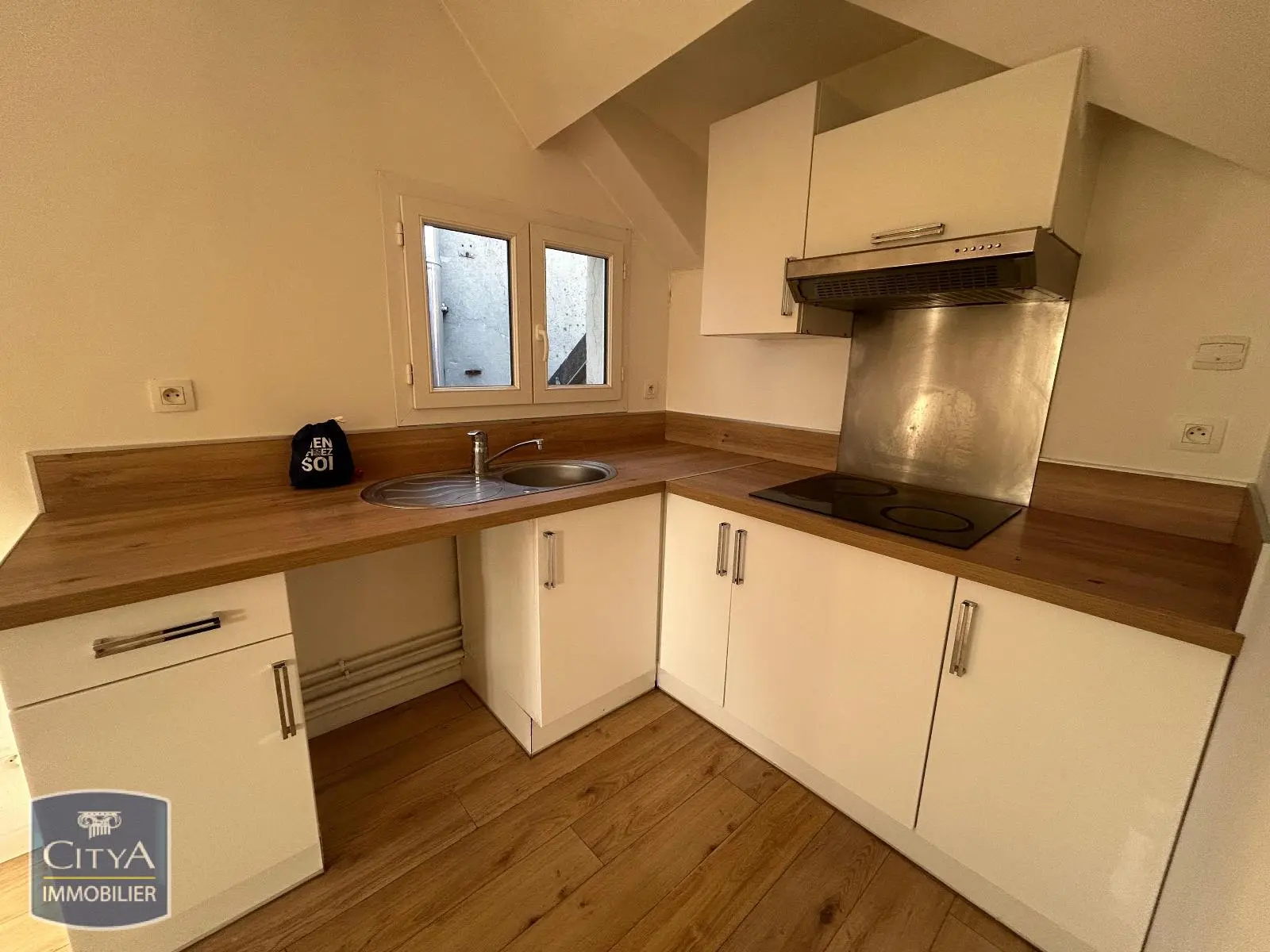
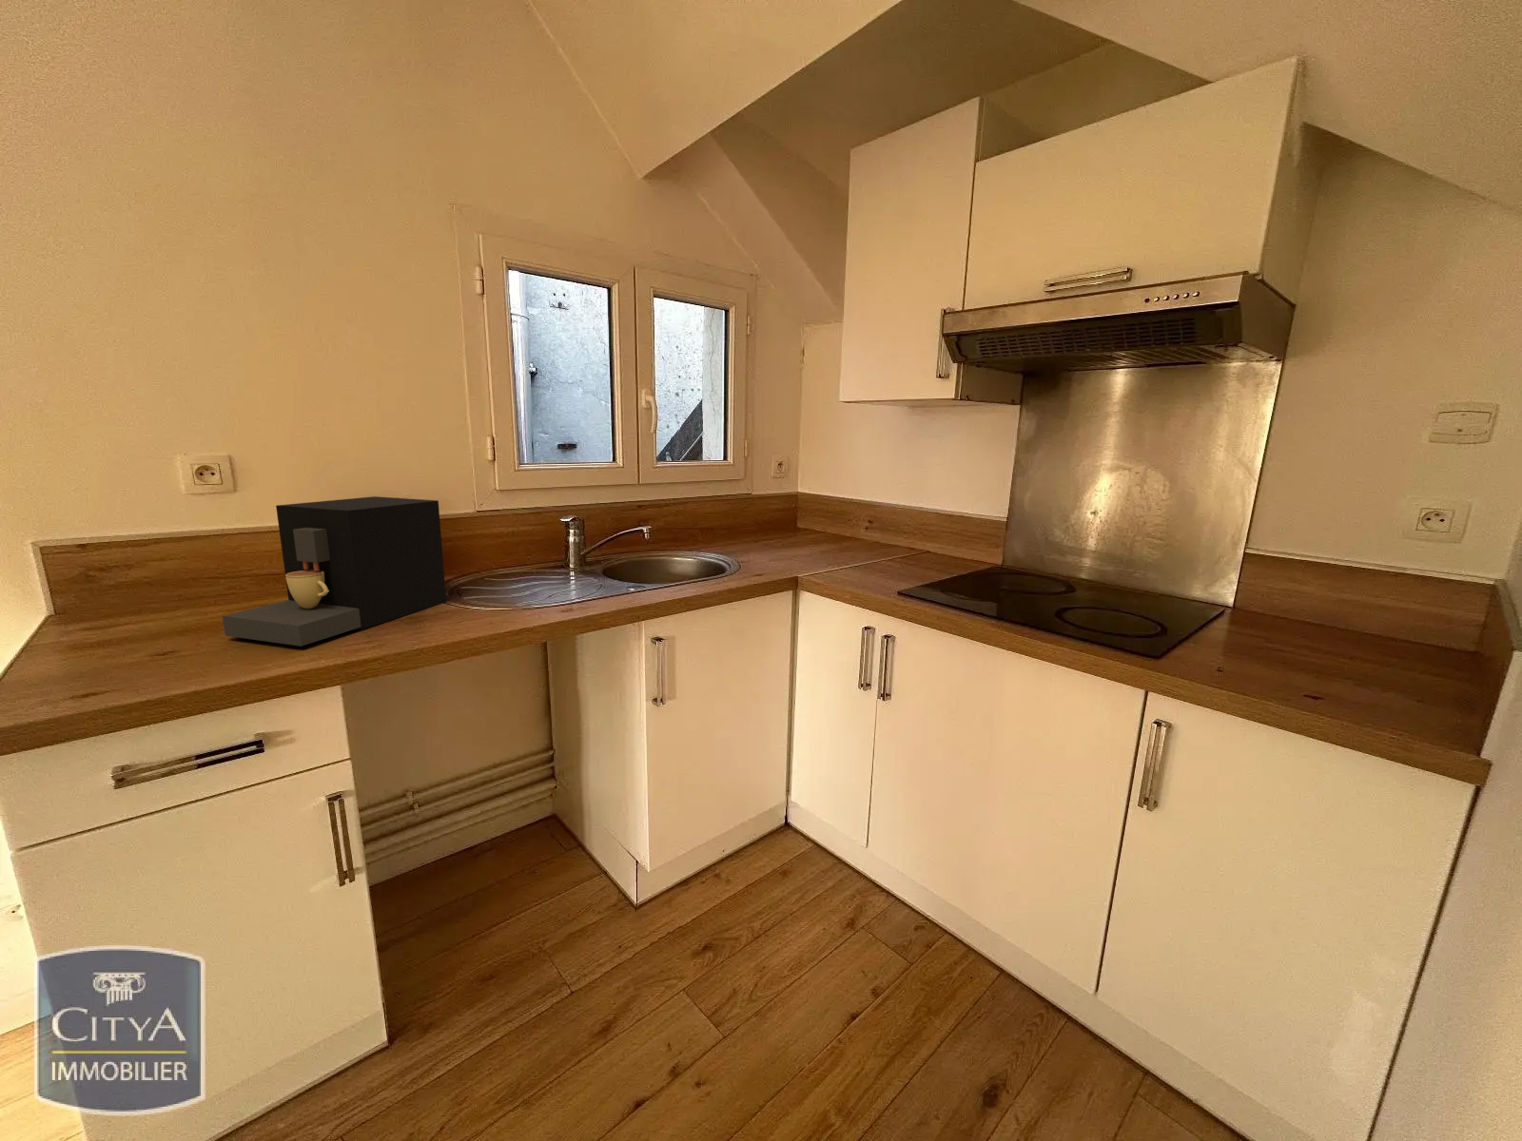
+ coffee maker [222,495,447,647]
